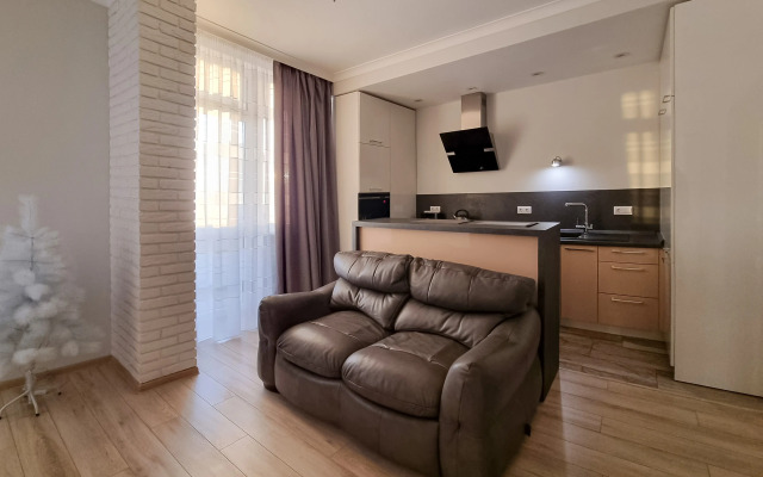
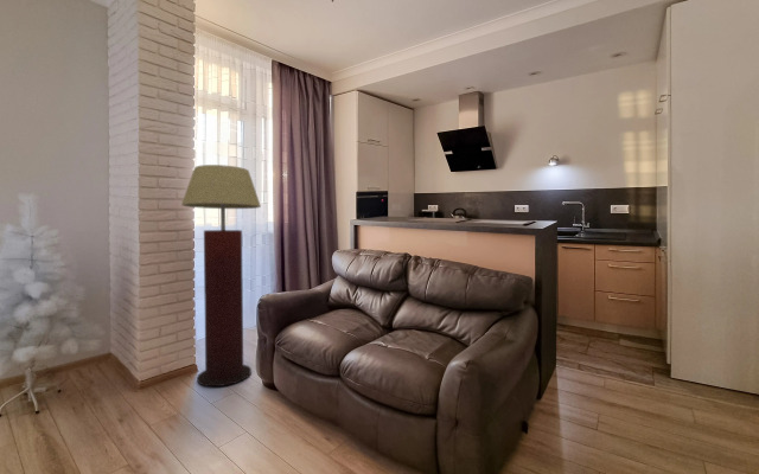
+ floor lamp [180,164,262,387]
